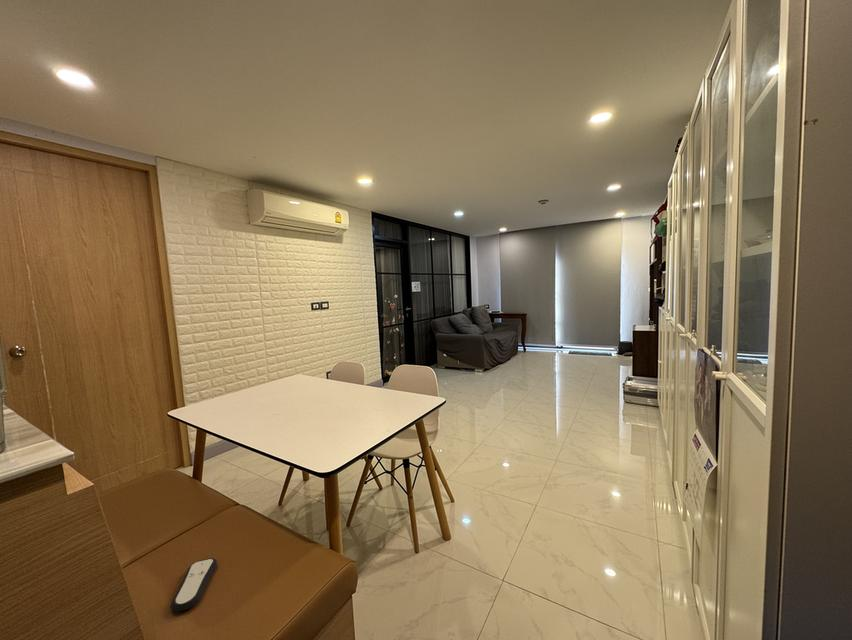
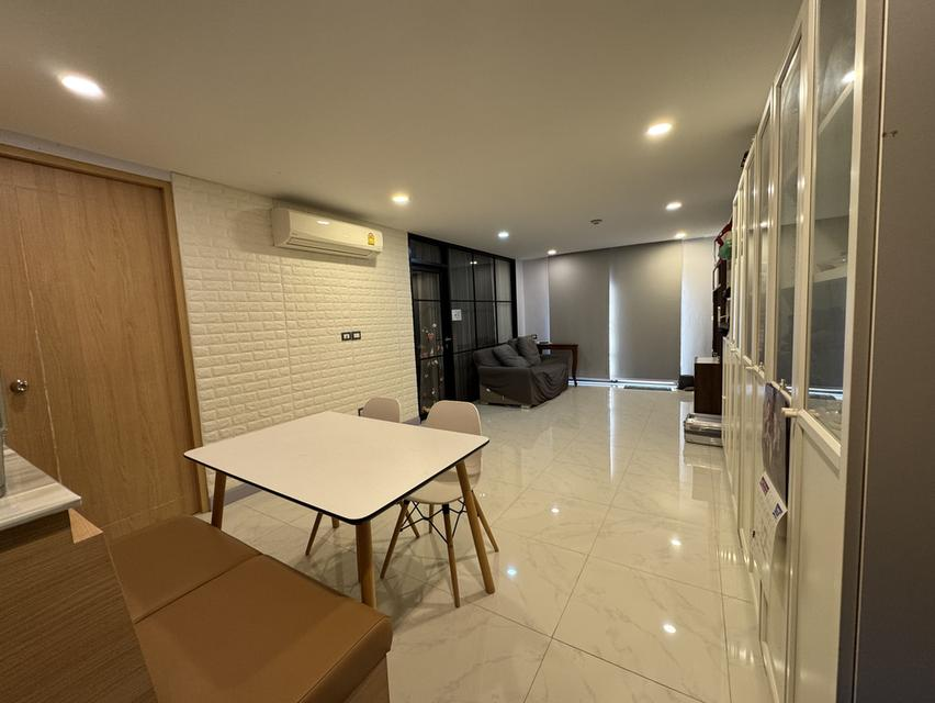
- remote control [170,557,218,613]
